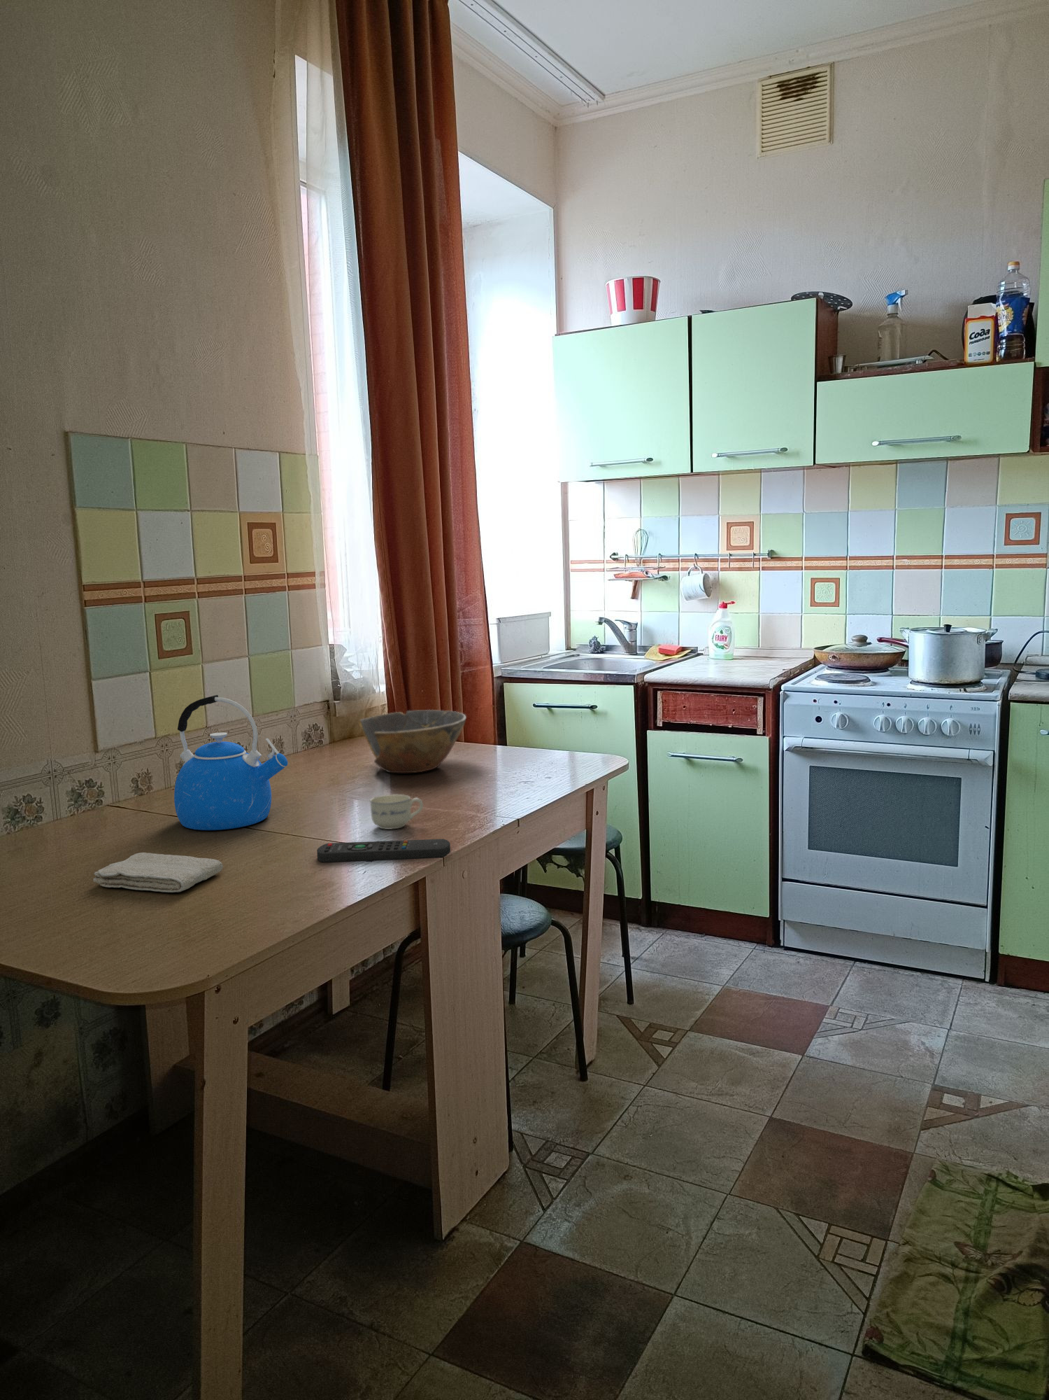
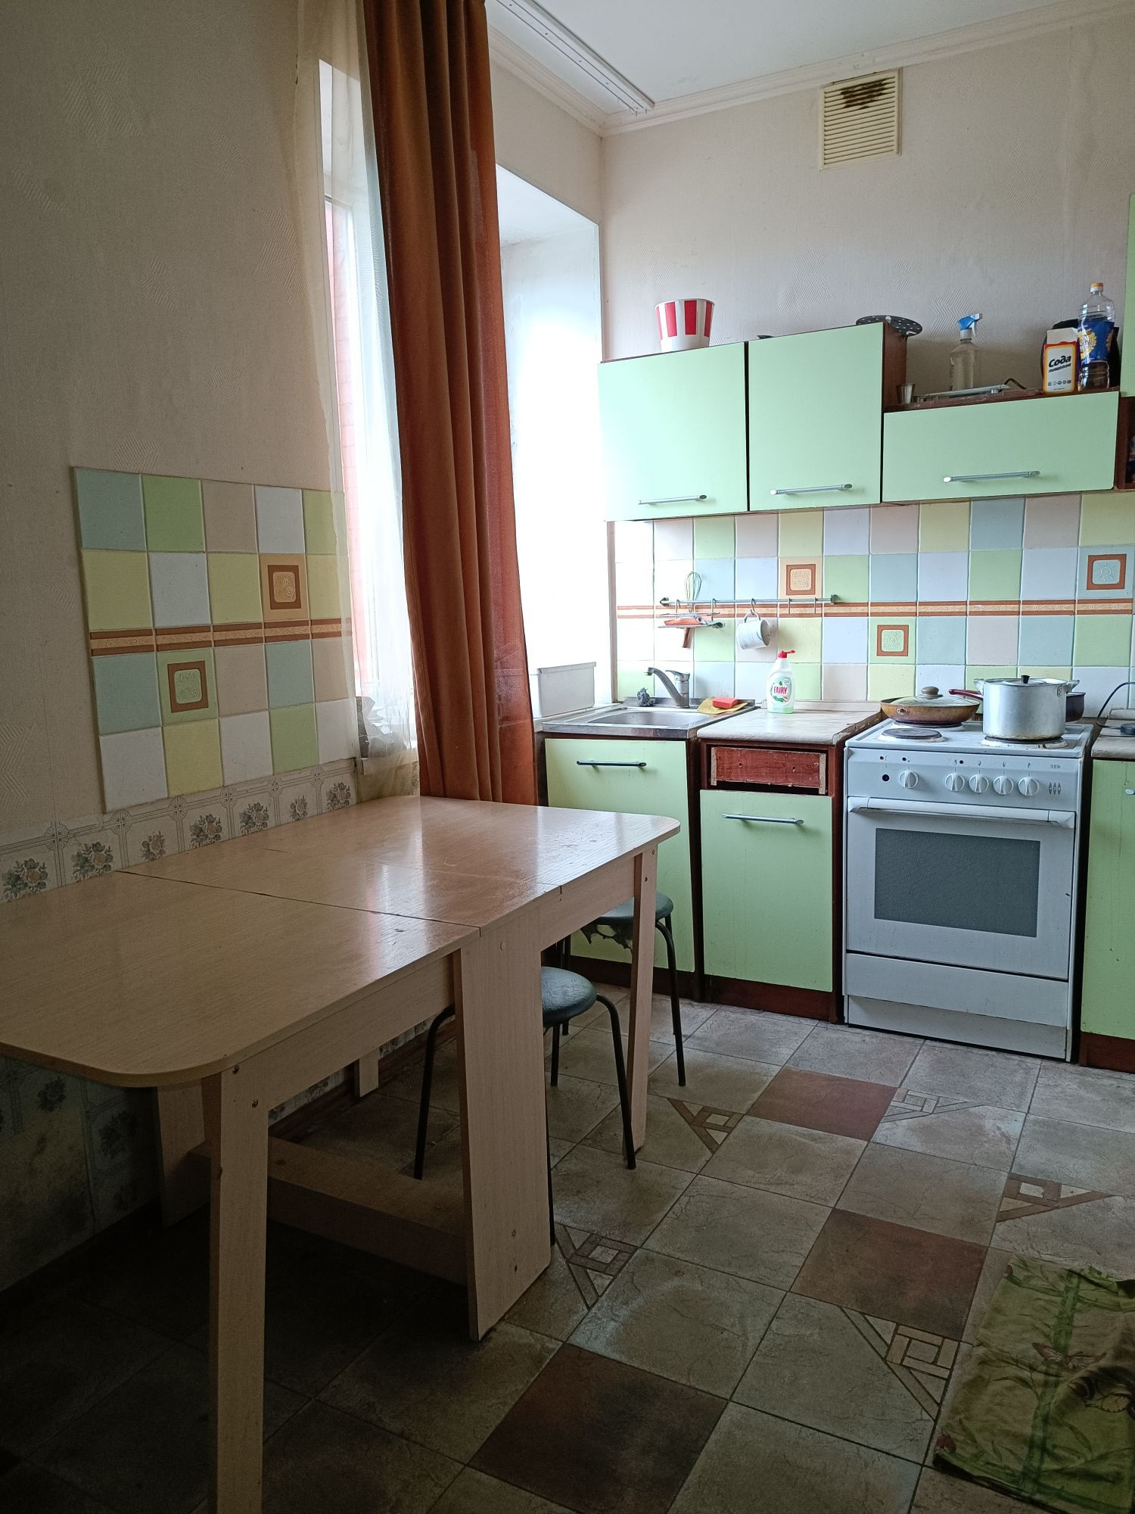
- cup [369,794,424,830]
- bowl [358,709,467,774]
- washcloth [93,852,224,893]
- remote control [316,838,451,863]
- kettle [173,694,288,831]
